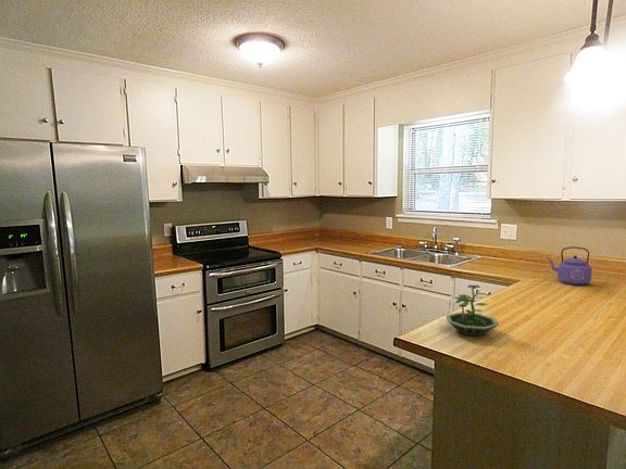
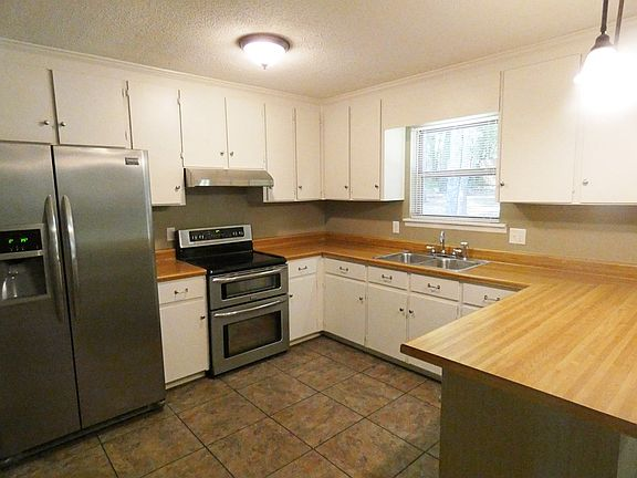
- kettle [546,245,593,286]
- terrarium [445,283,500,337]
